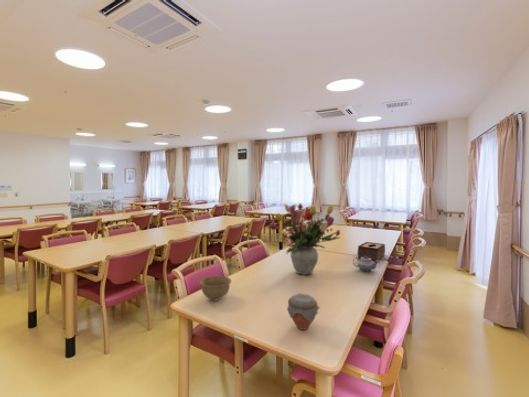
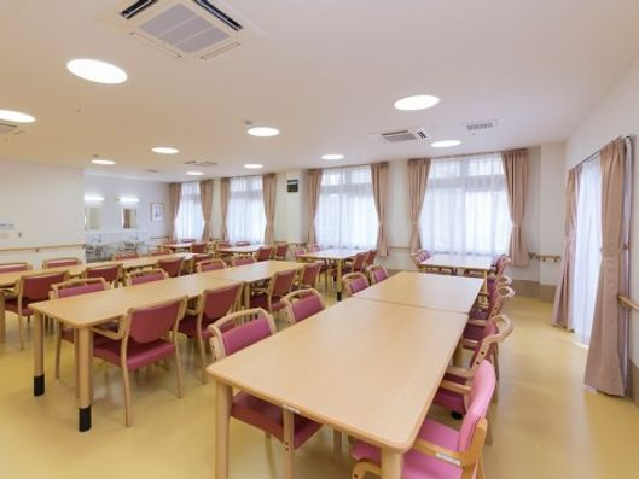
- tissue box [357,241,386,261]
- jar [286,293,321,331]
- teapot [352,256,380,273]
- flower arrangement [269,202,342,276]
- bowl [199,275,232,302]
